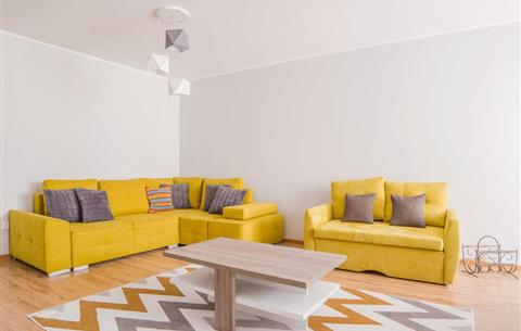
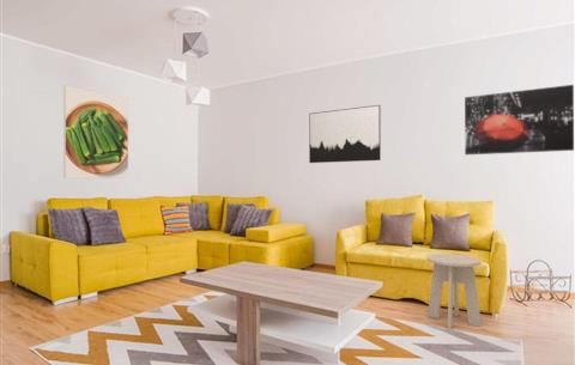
+ wall art [308,104,382,164]
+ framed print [62,84,129,180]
+ side table [425,253,483,330]
+ wall art [464,84,575,156]
